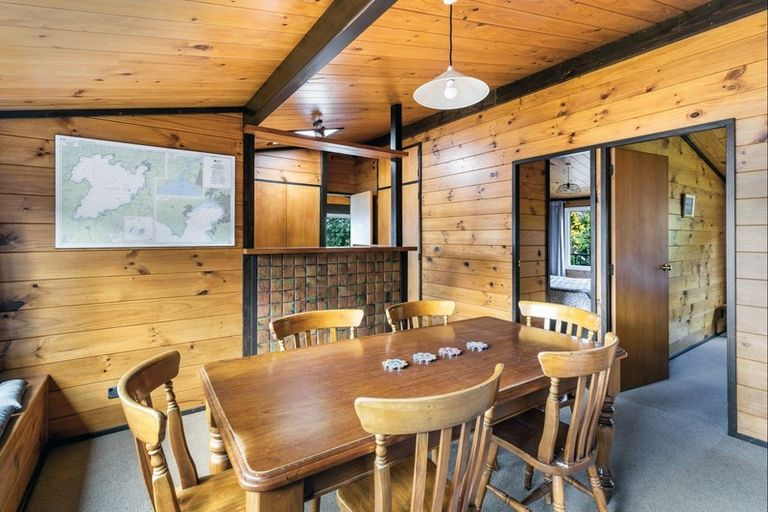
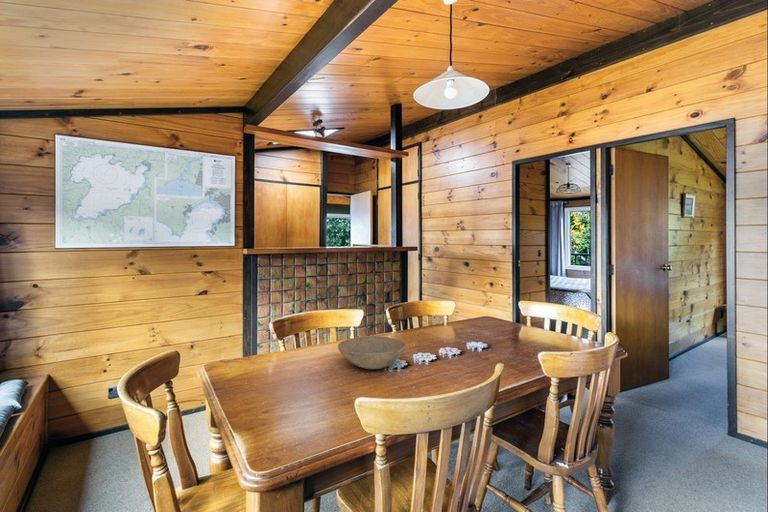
+ bowl [337,335,407,370]
